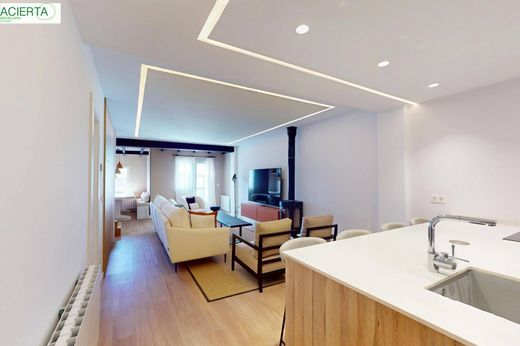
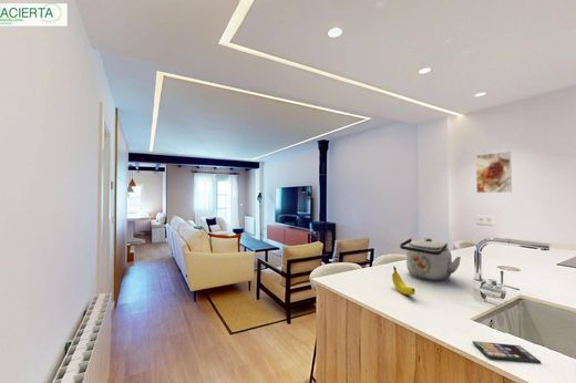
+ fruit [391,266,416,296]
+ smartphone [472,340,542,364]
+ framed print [475,151,513,194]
+ kettle [399,237,462,281]
